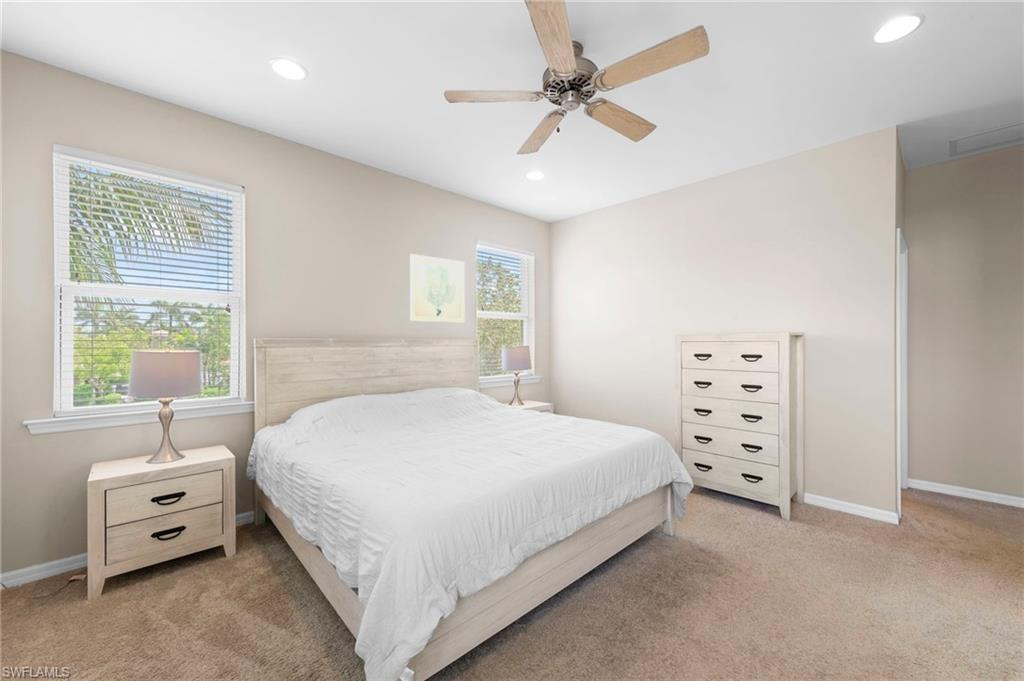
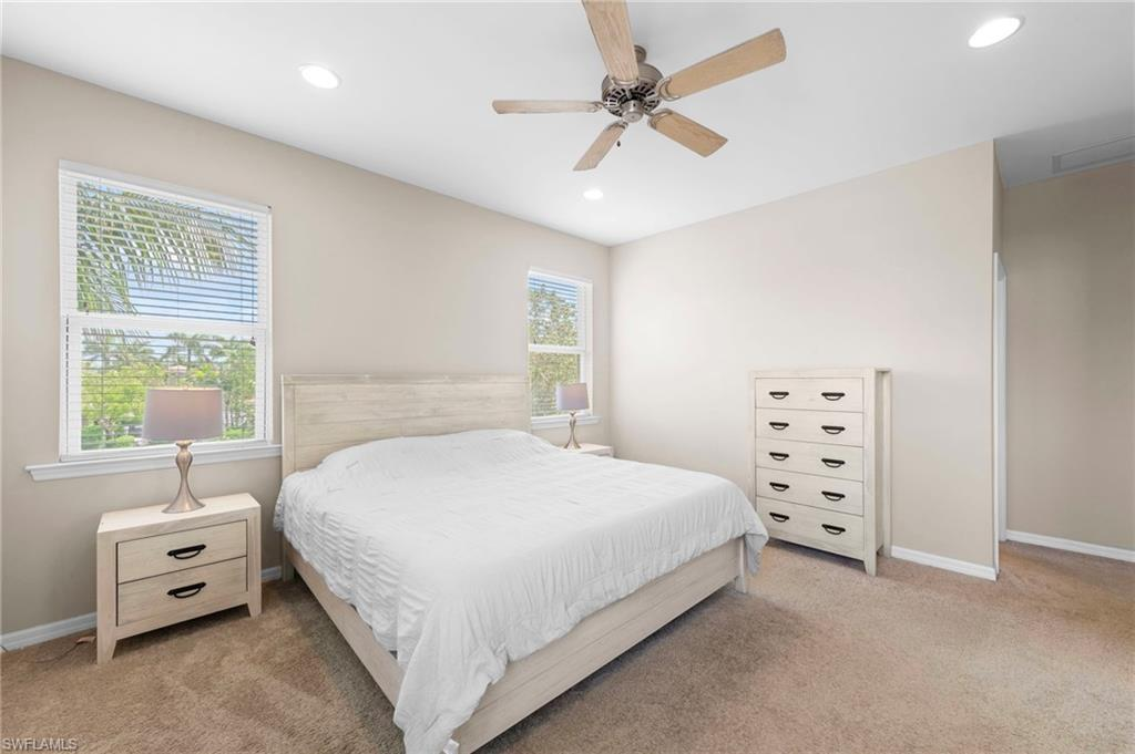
- wall art [409,253,466,323]
